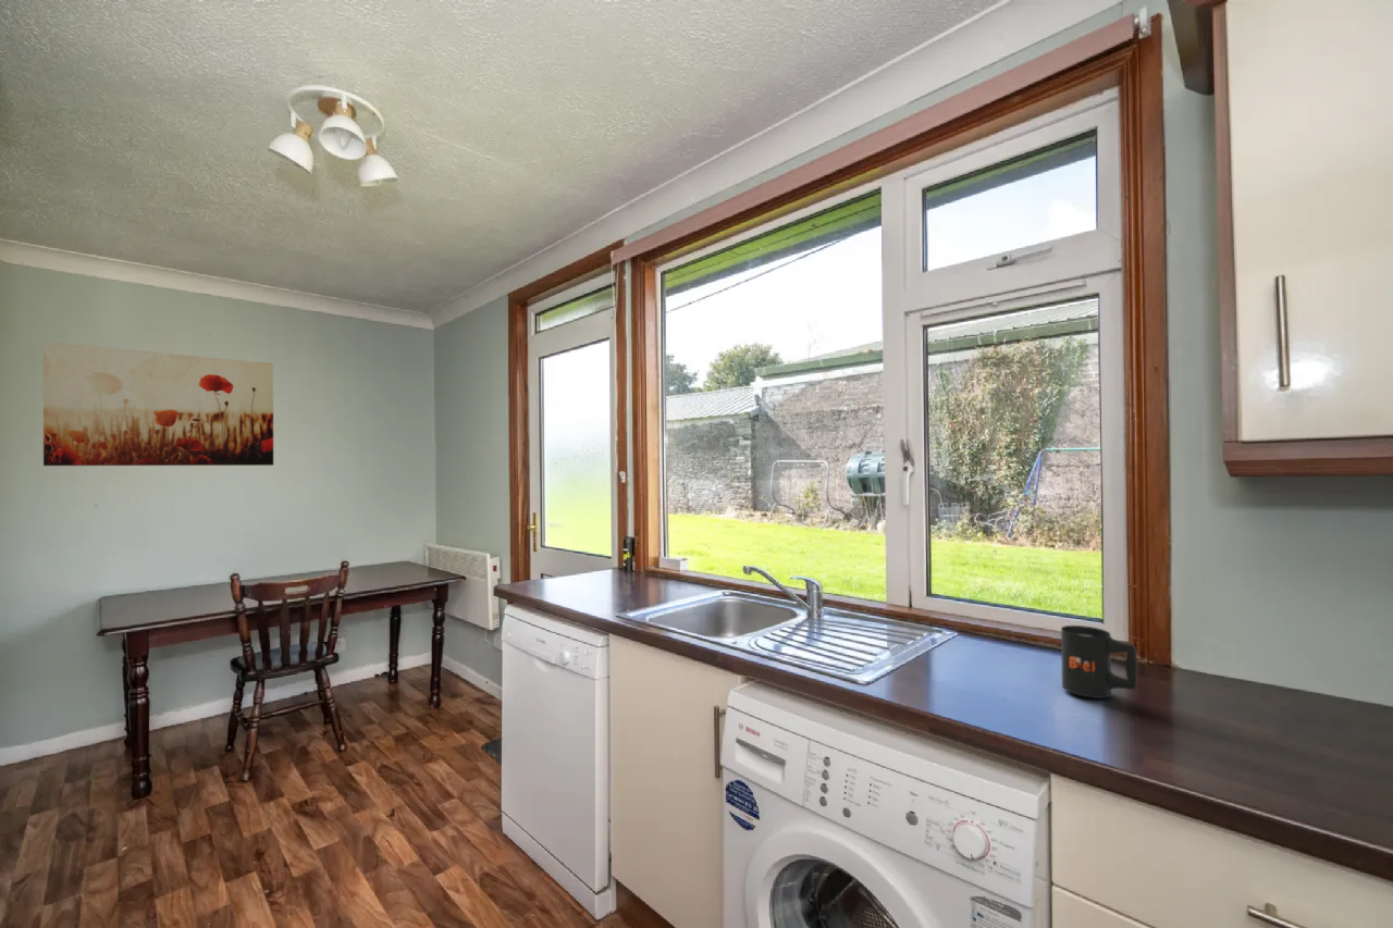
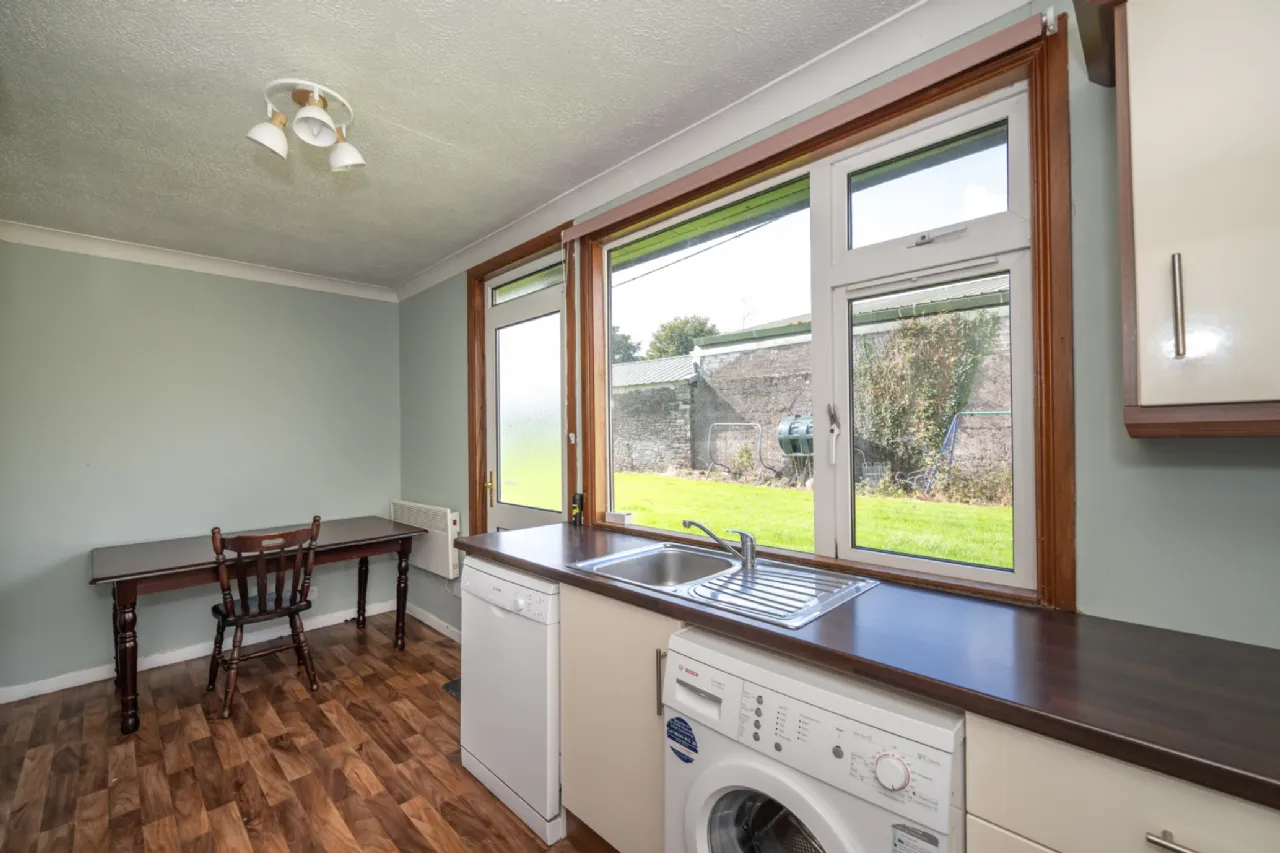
- mug [1060,624,1138,700]
- wall art [42,341,274,467]
